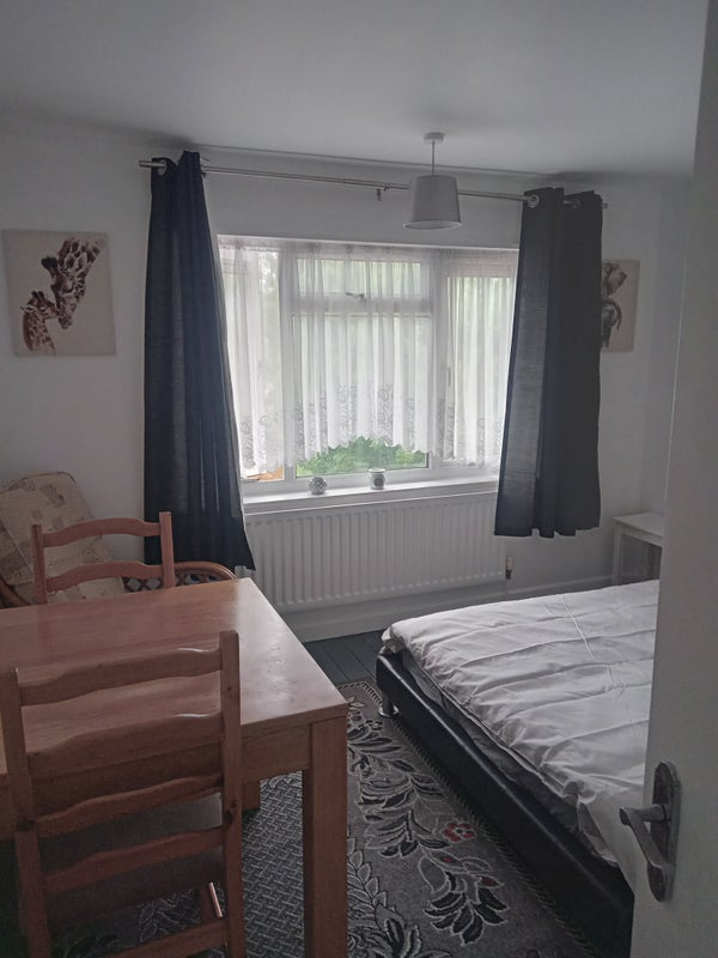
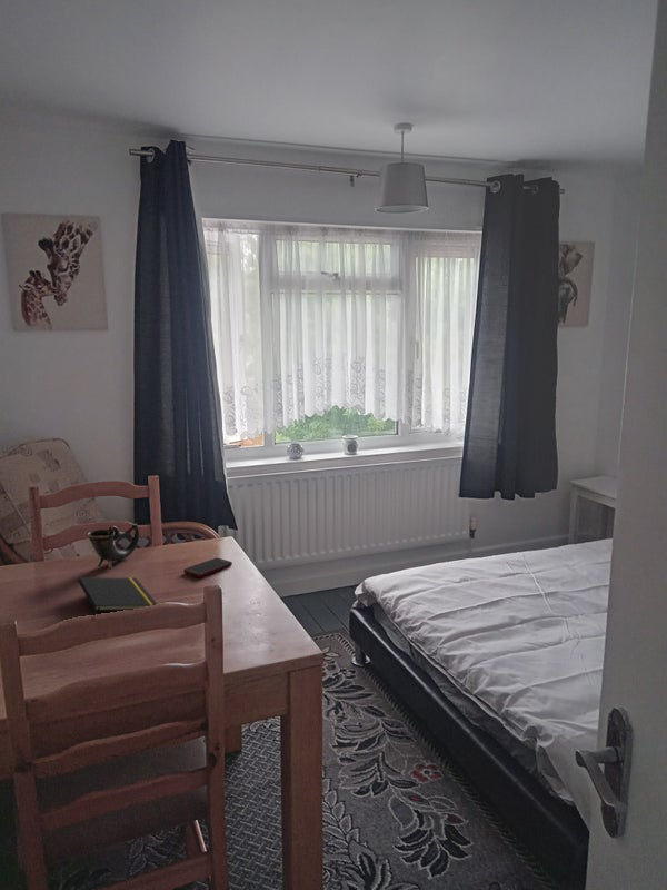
+ cup [87,523,140,570]
+ cell phone [182,557,233,578]
+ notepad [77,576,158,615]
